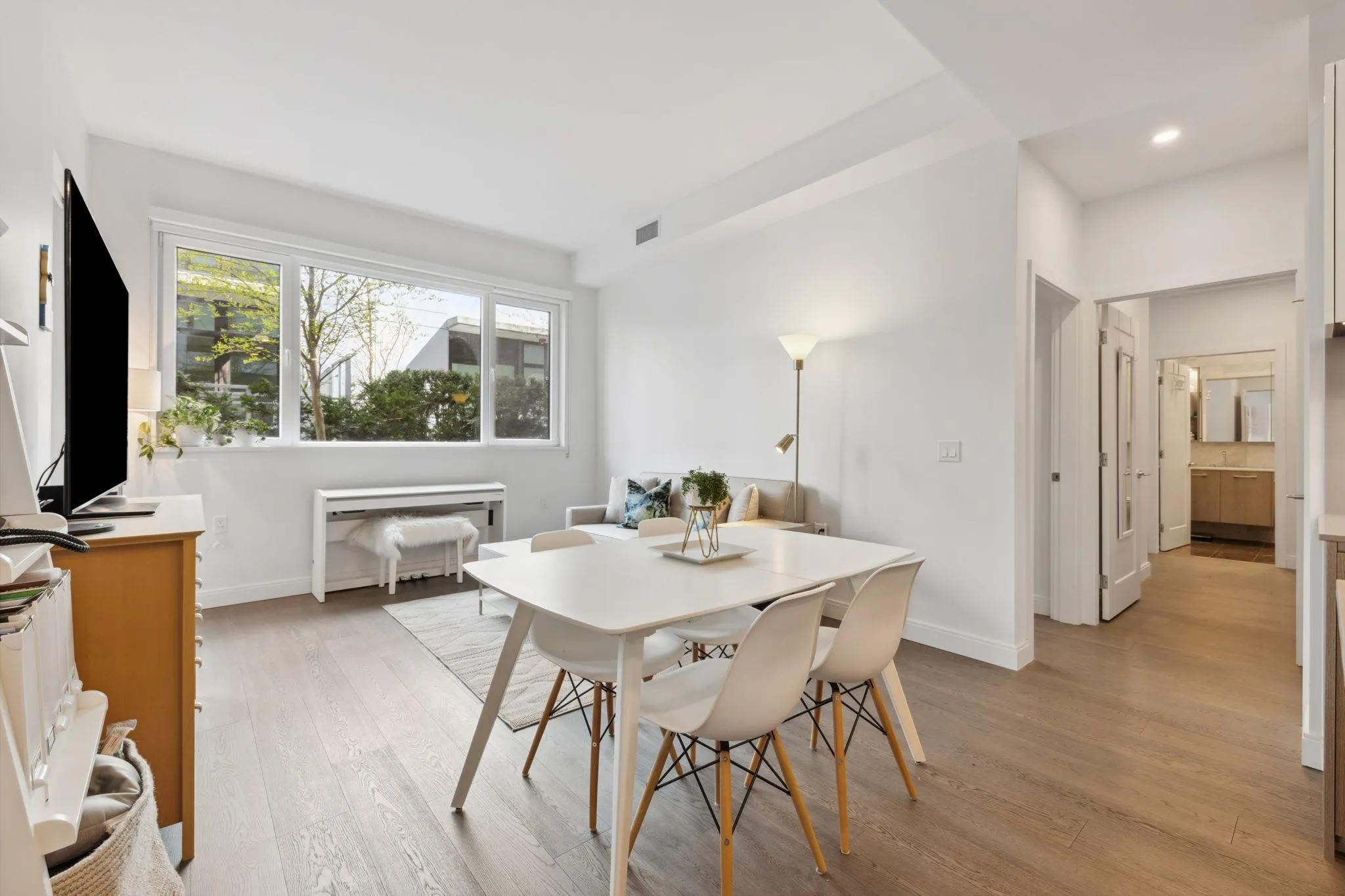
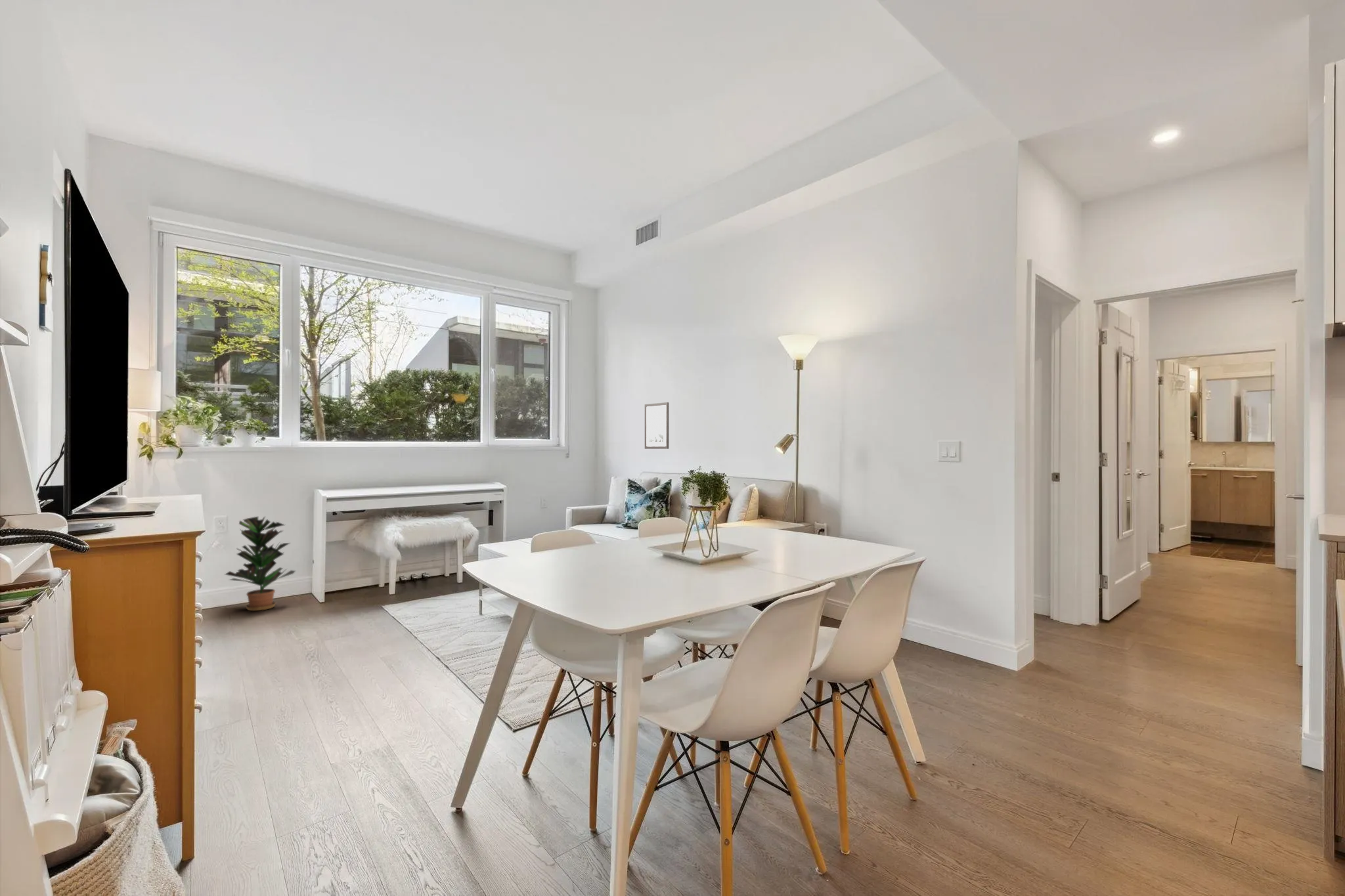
+ potted plant [225,516,296,611]
+ wall art [644,402,669,450]
